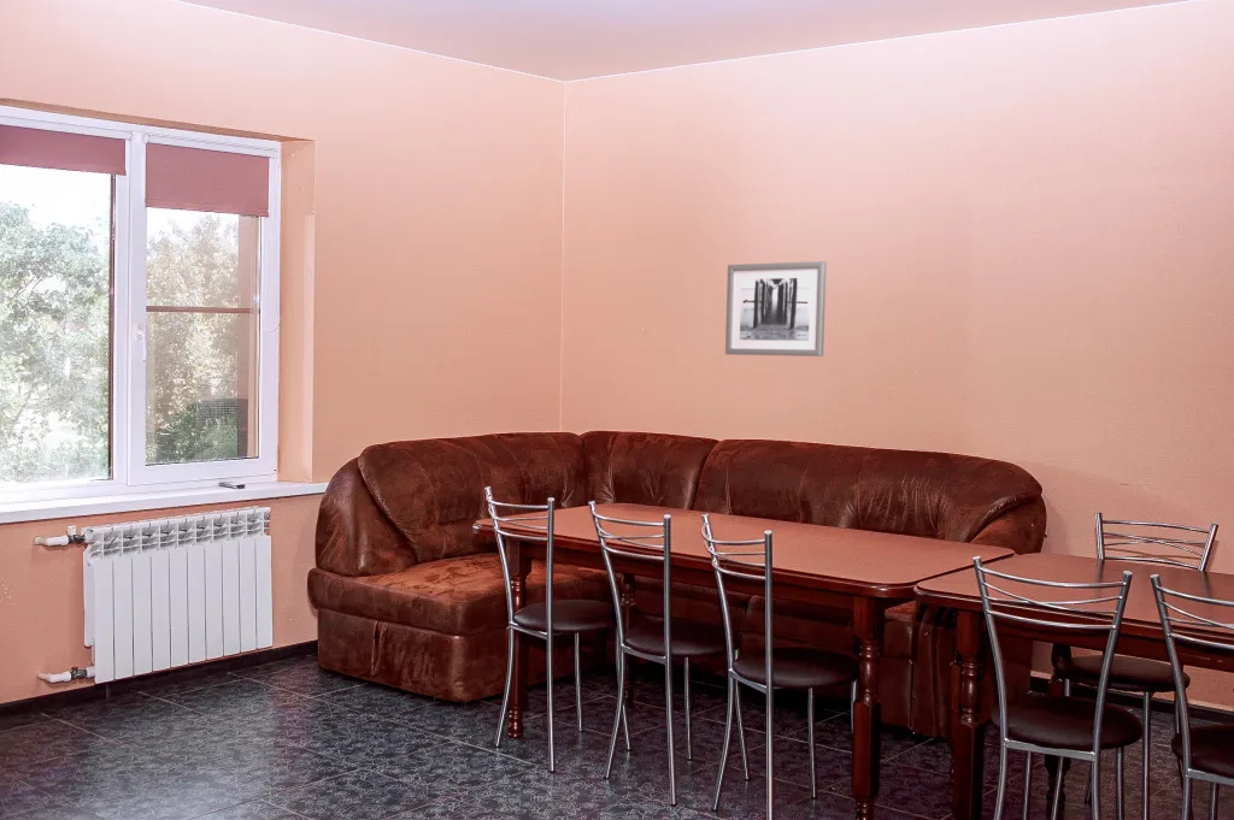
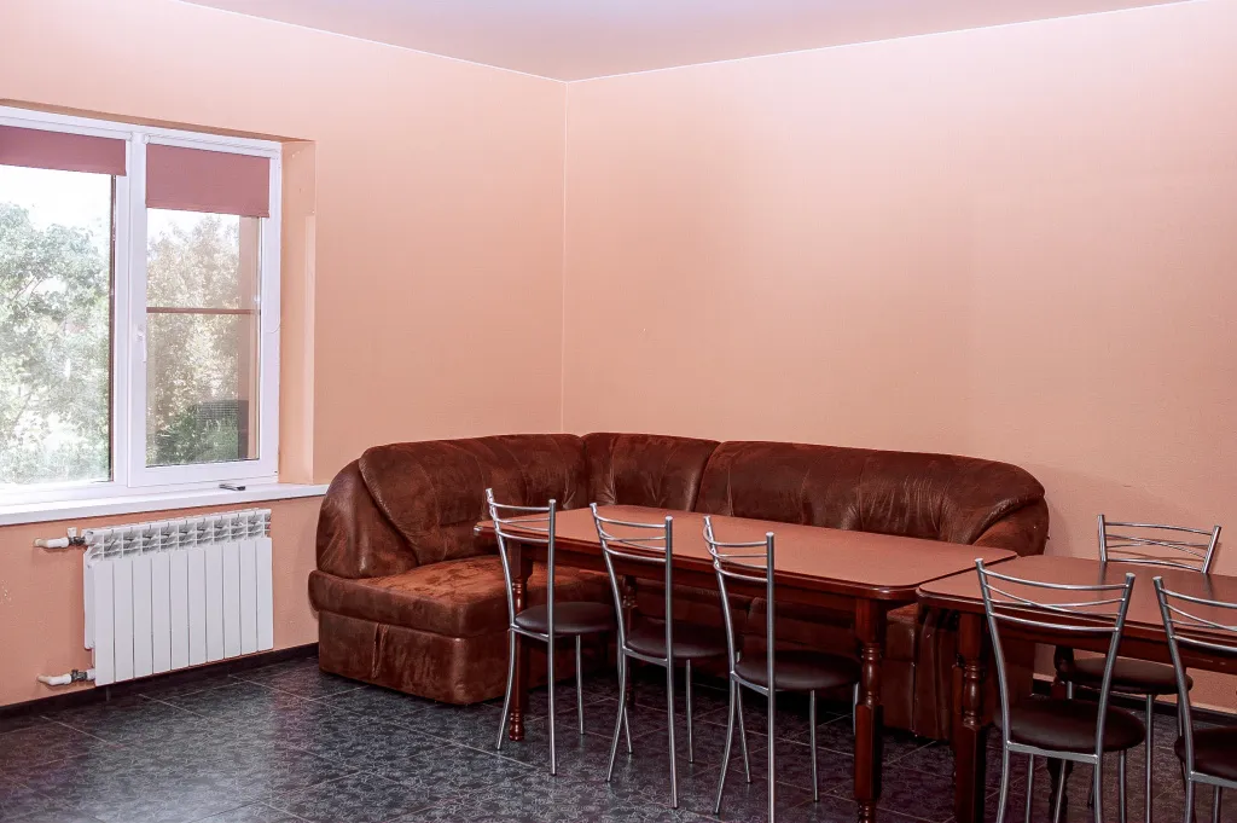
- wall art [724,260,828,358]
